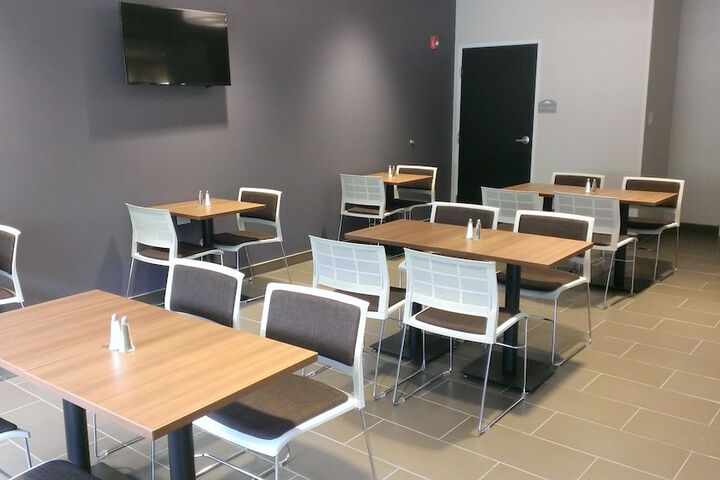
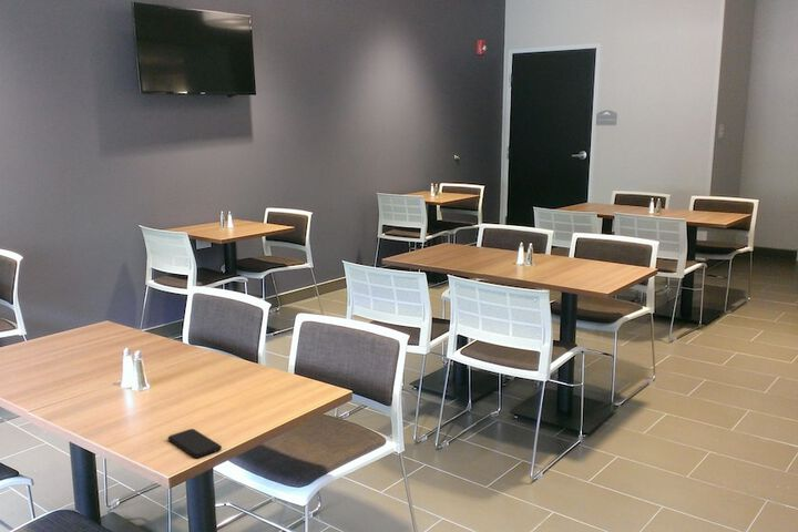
+ smartphone [167,428,223,459]
